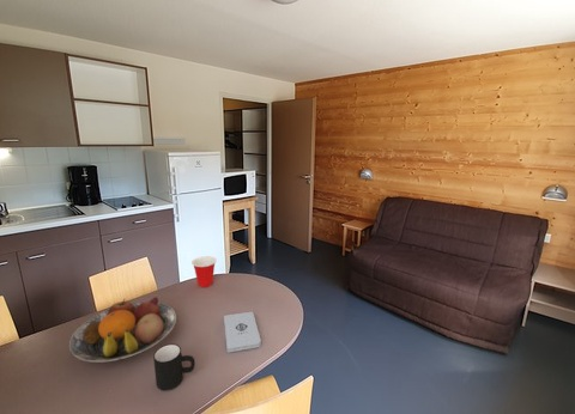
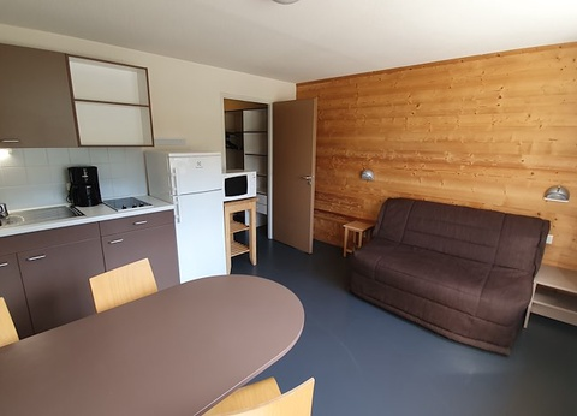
- notepad [223,311,262,354]
- mug [152,343,196,391]
- cup [190,255,218,288]
- fruit bowl [68,296,177,364]
